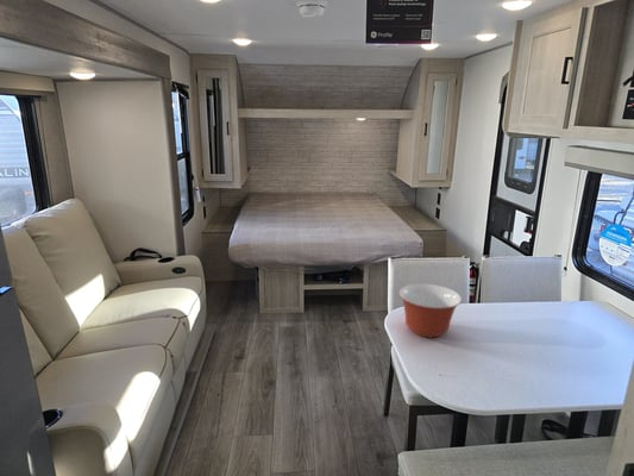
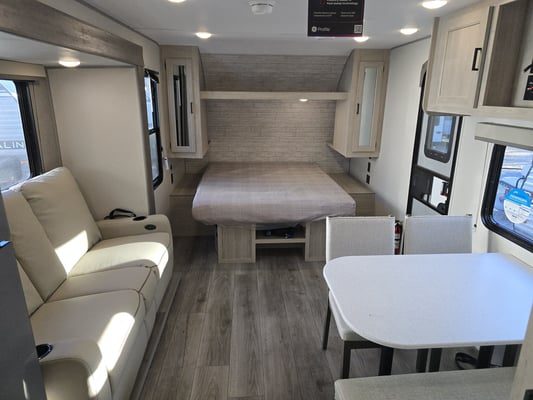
- mixing bowl [397,283,463,339]
